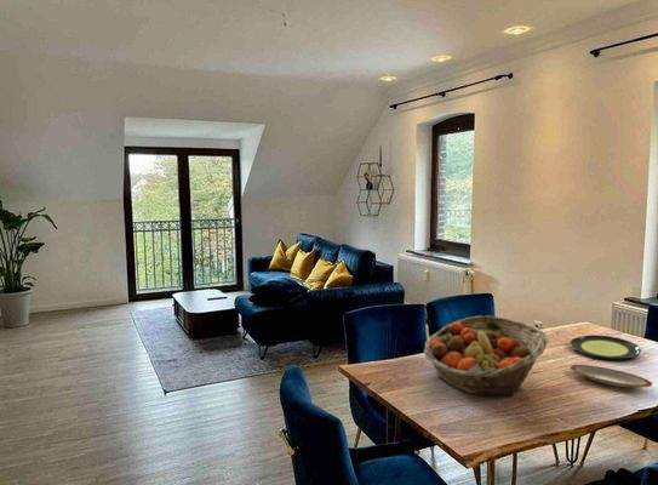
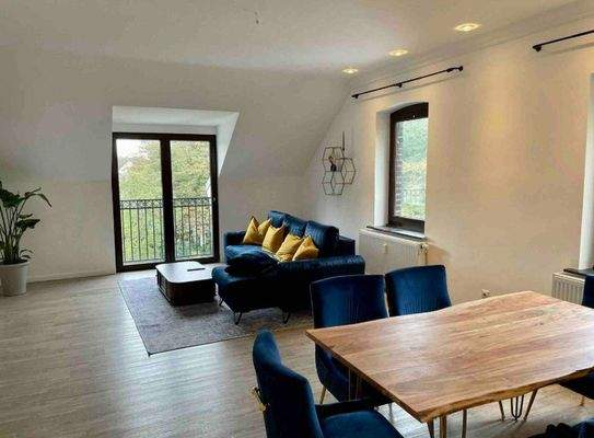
- plate [568,335,642,360]
- plate [570,364,653,388]
- fruit basket [423,314,549,398]
